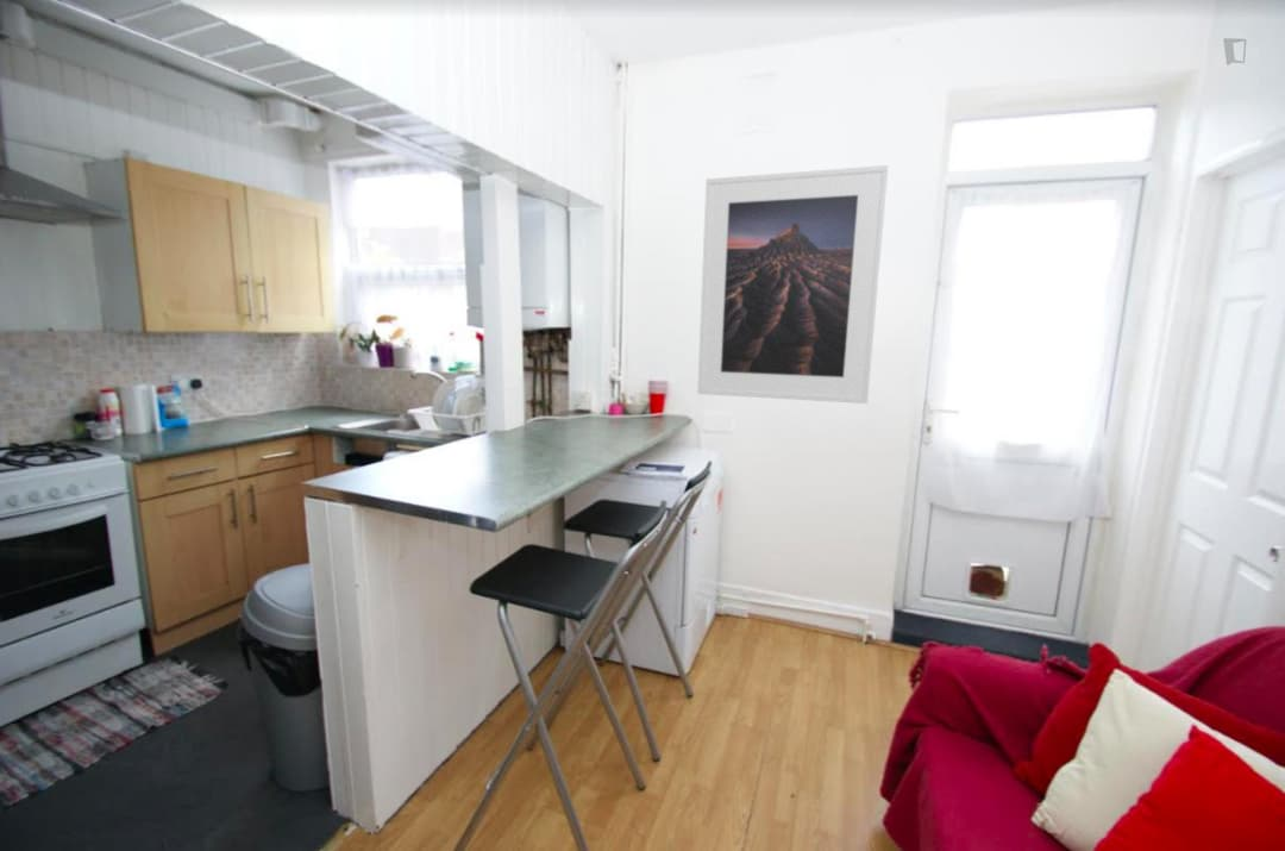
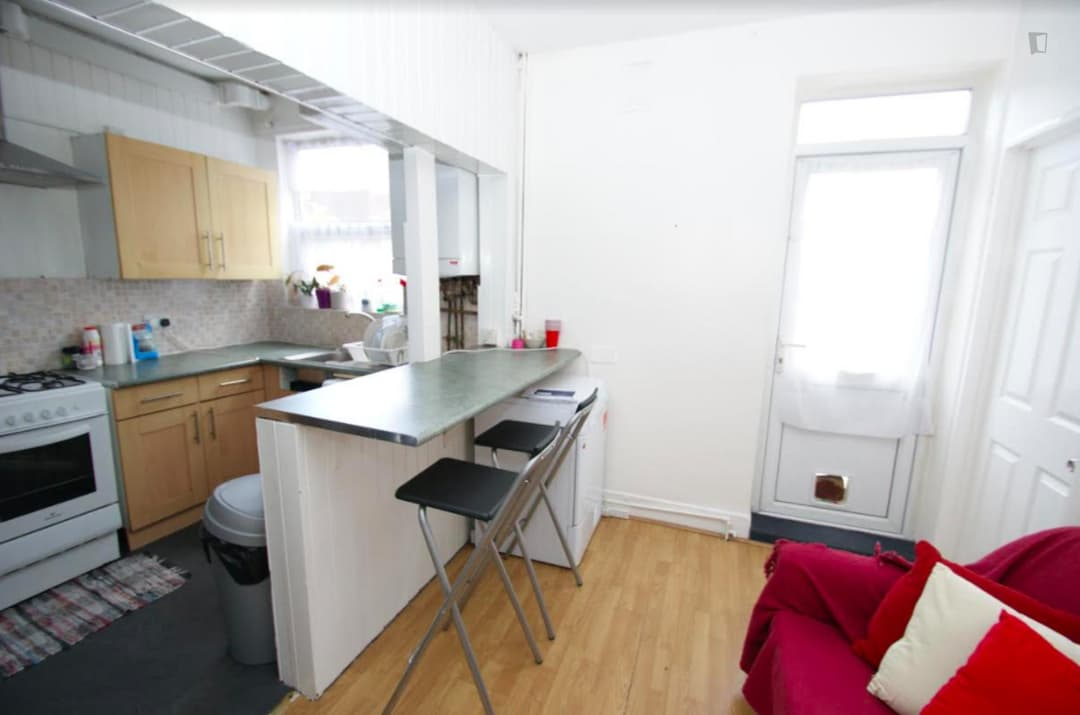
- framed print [696,164,890,405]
